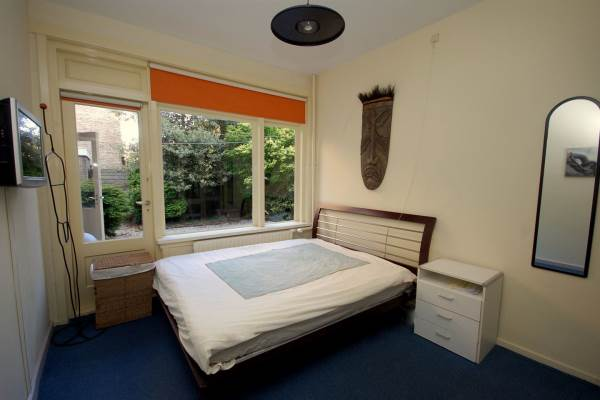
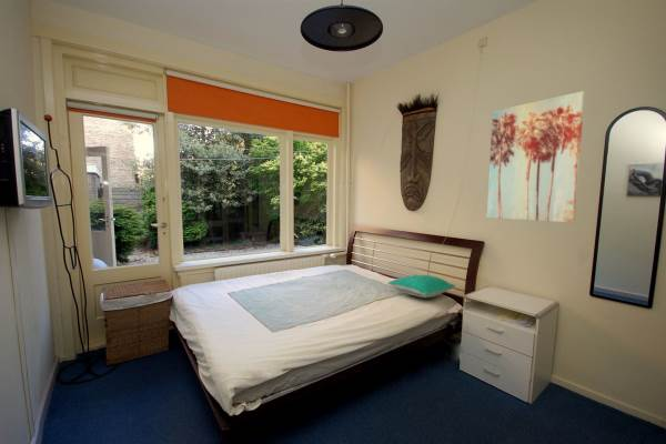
+ pillow [386,274,456,299]
+ wall art [486,90,586,224]
